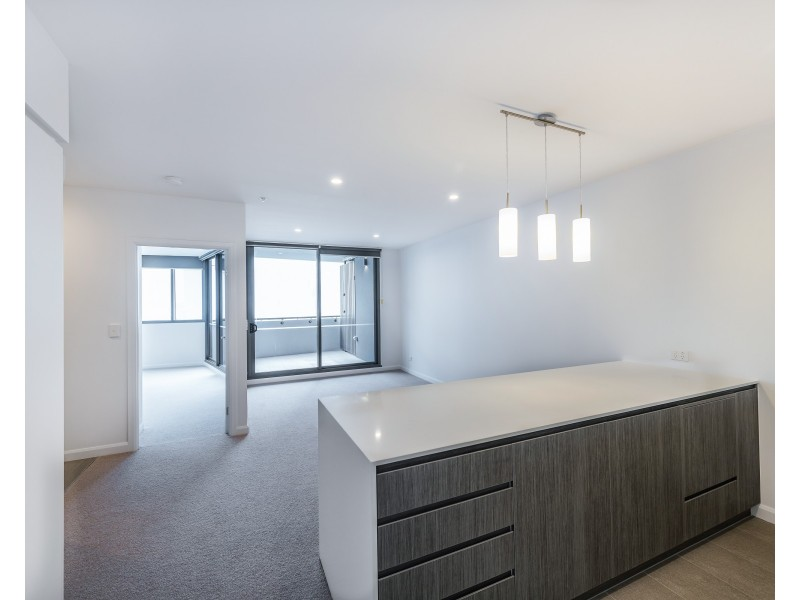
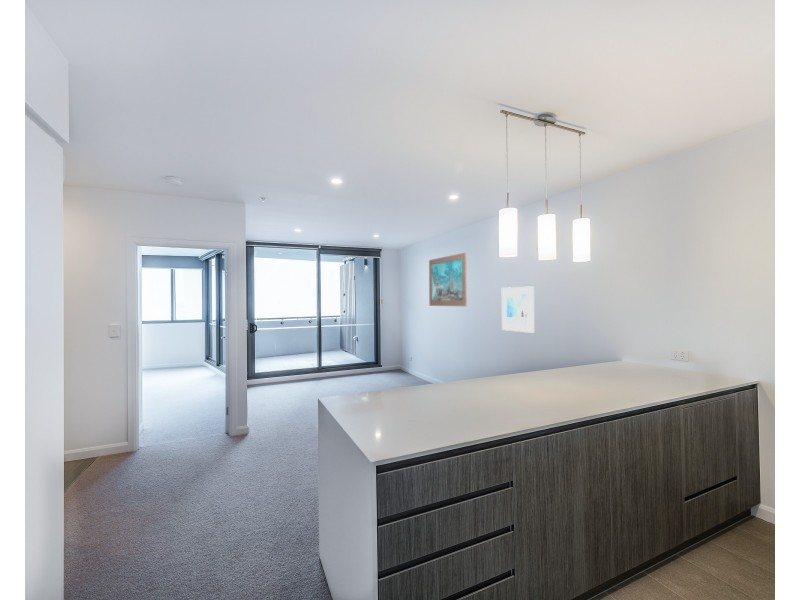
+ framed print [501,285,535,334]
+ wall art [428,252,468,307]
